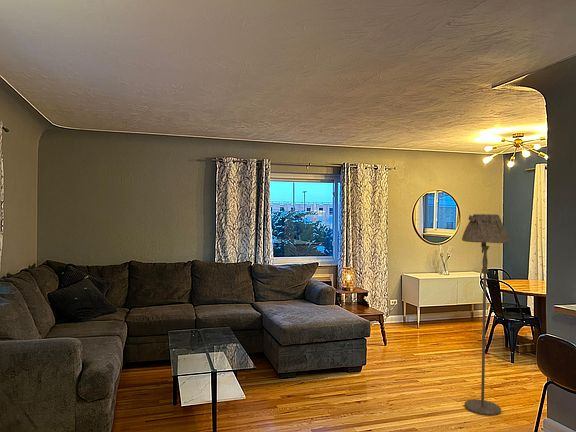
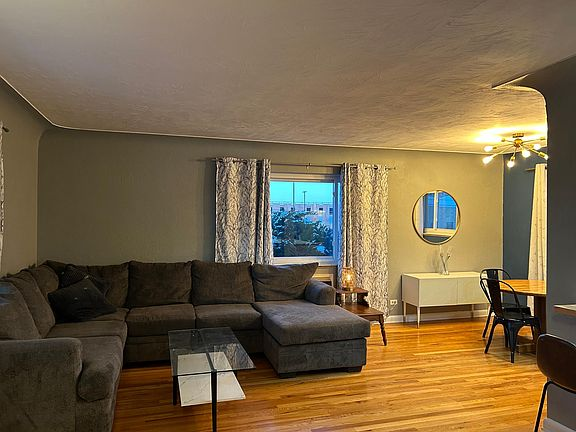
- floor lamp [461,213,510,417]
